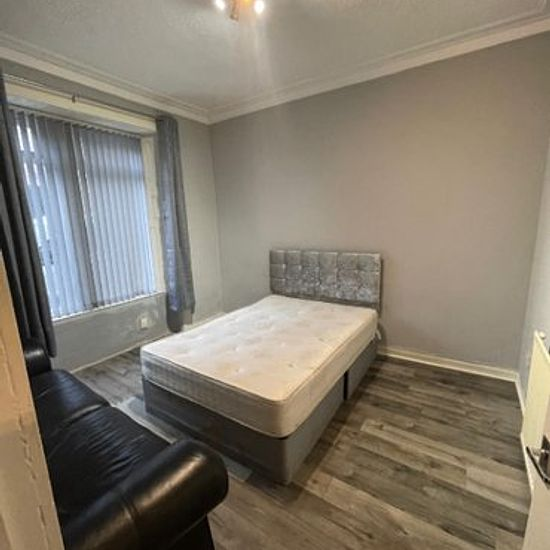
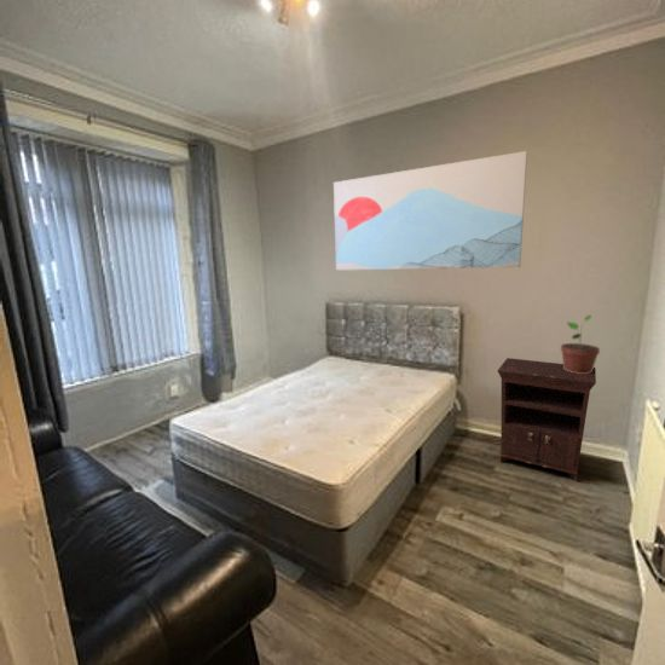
+ potted plant [560,313,601,374]
+ nightstand [497,357,597,482]
+ wall art [332,150,528,271]
